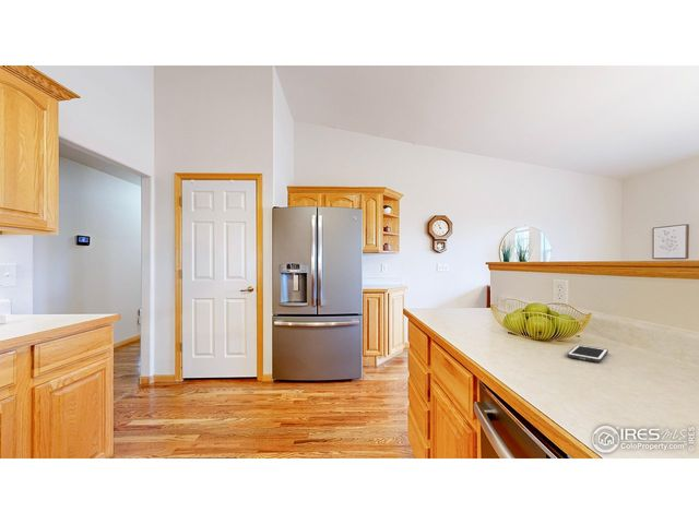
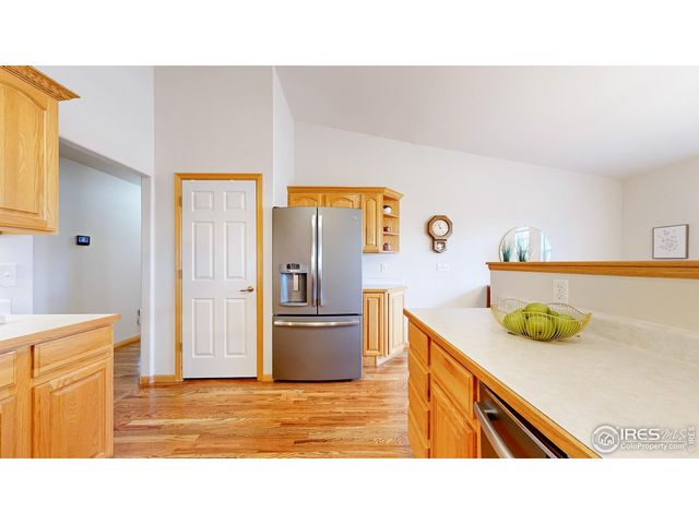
- cell phone [567,344,609,364]
